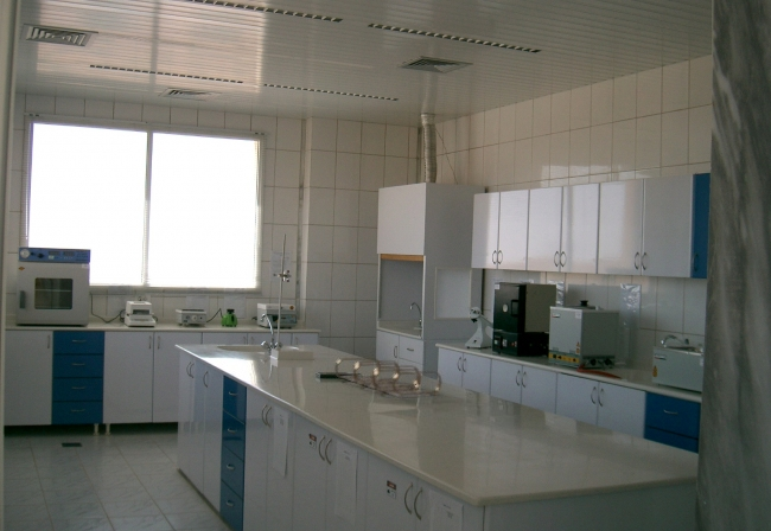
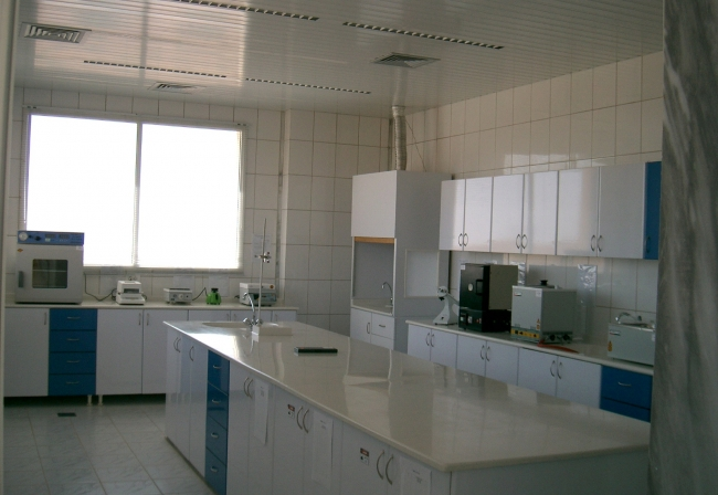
- bottle rack [333,357,442,398]
